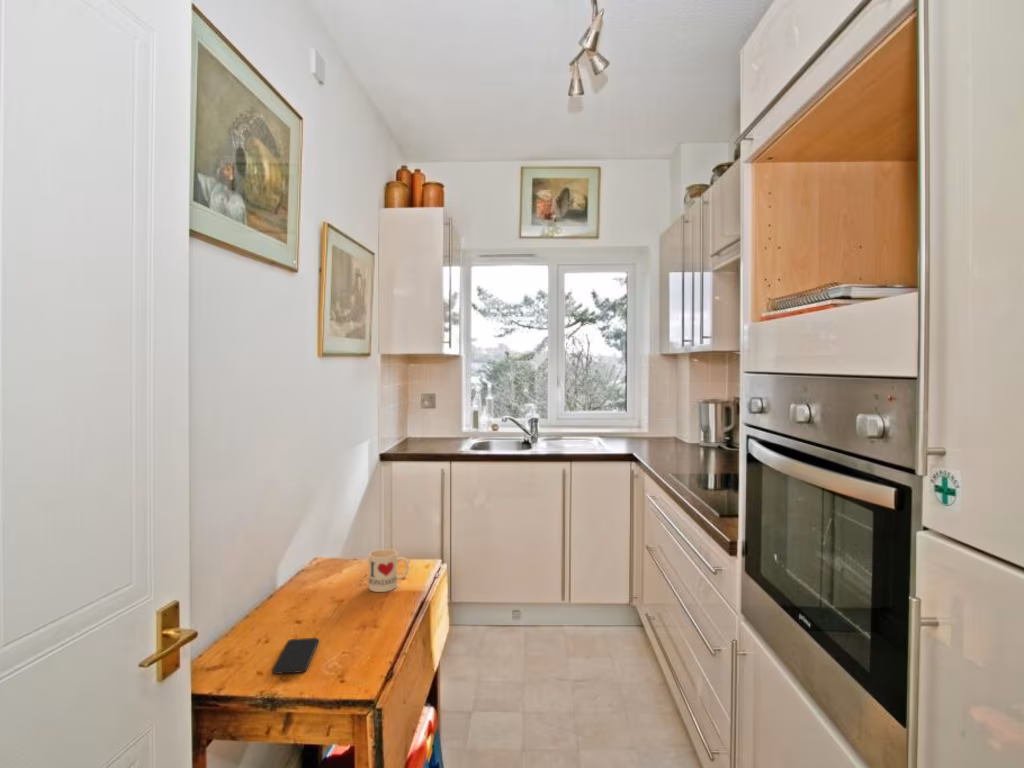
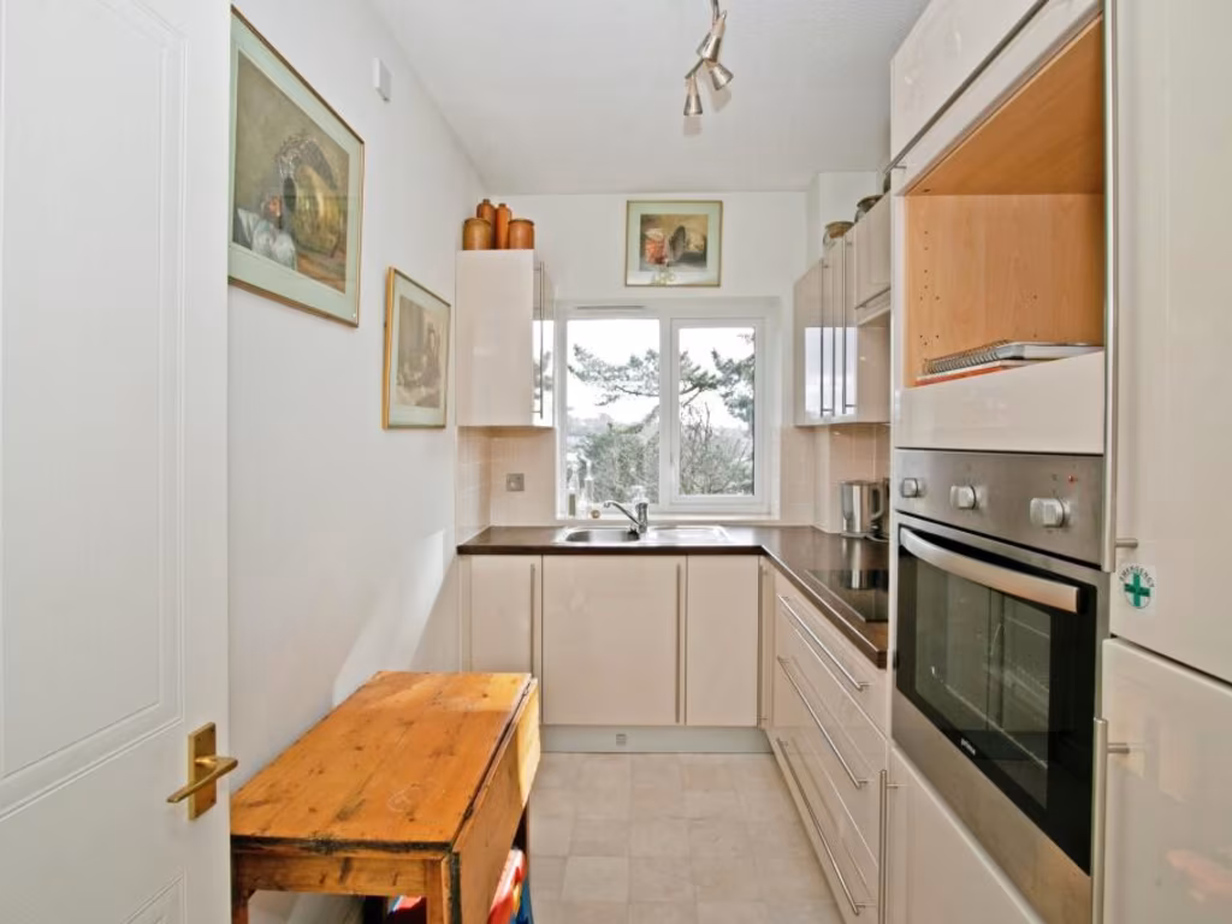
- mug [367,548,410,593]
- smartphone [271,637,319,675]
